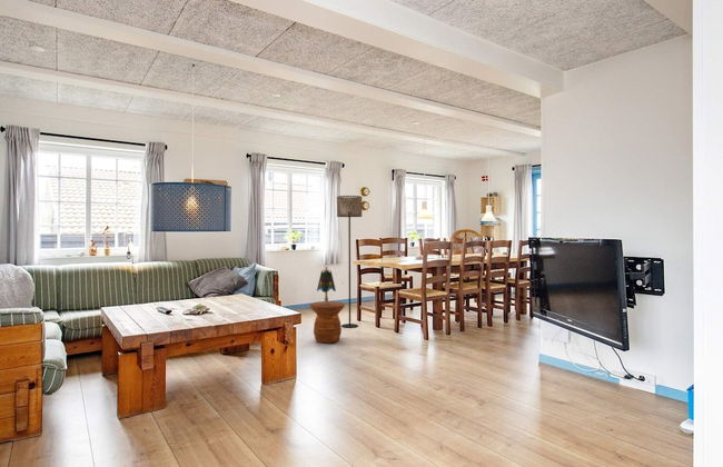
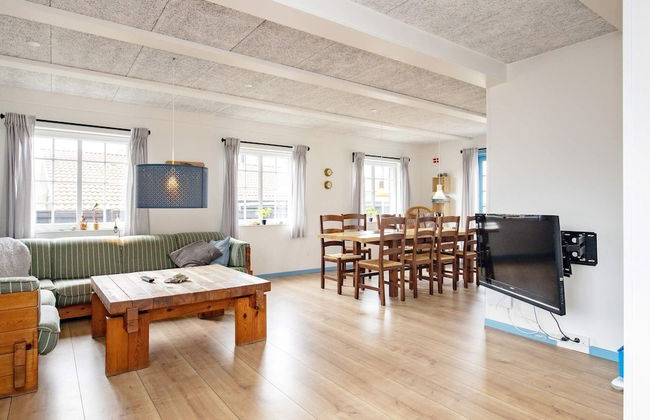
- side table [309,300,346,345]
- floor lamp [336,195,363,329]
- table lamp [316,266,337,305]
